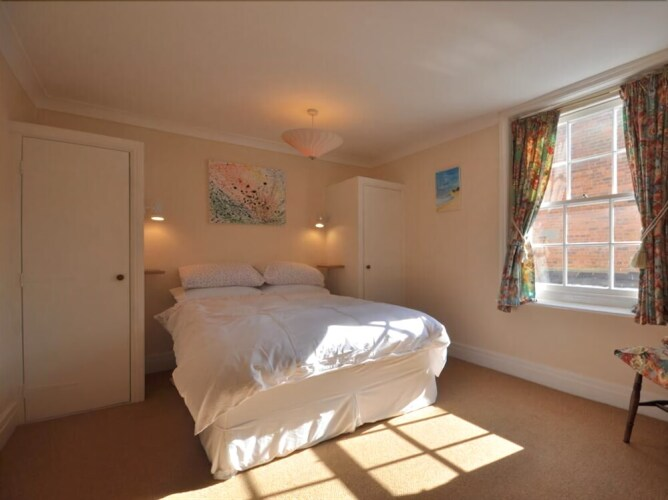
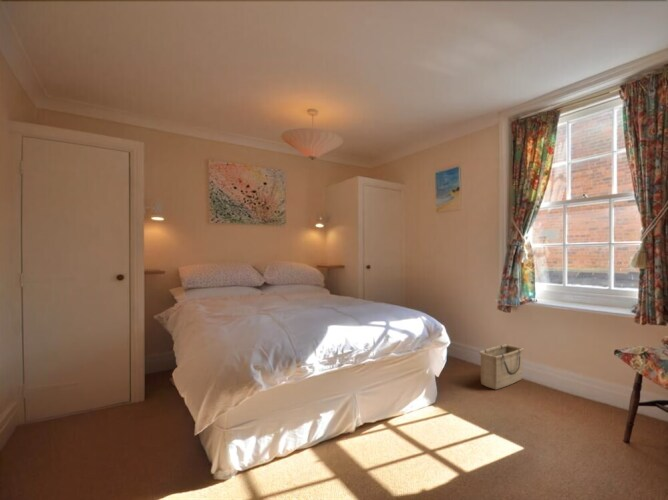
+ basket [478,343,525,390]
